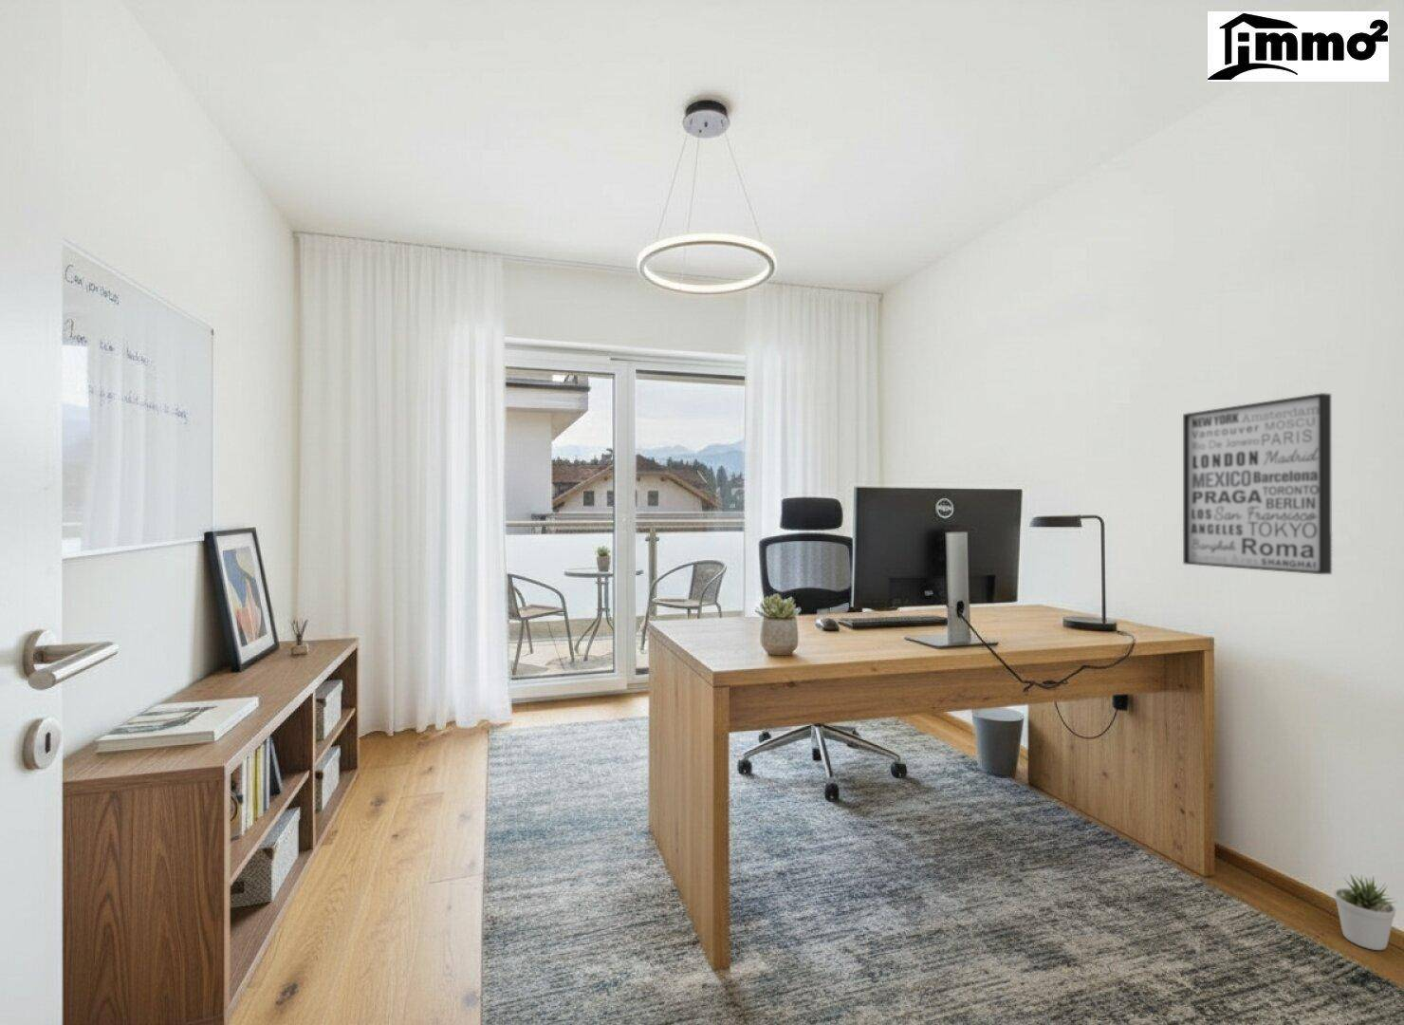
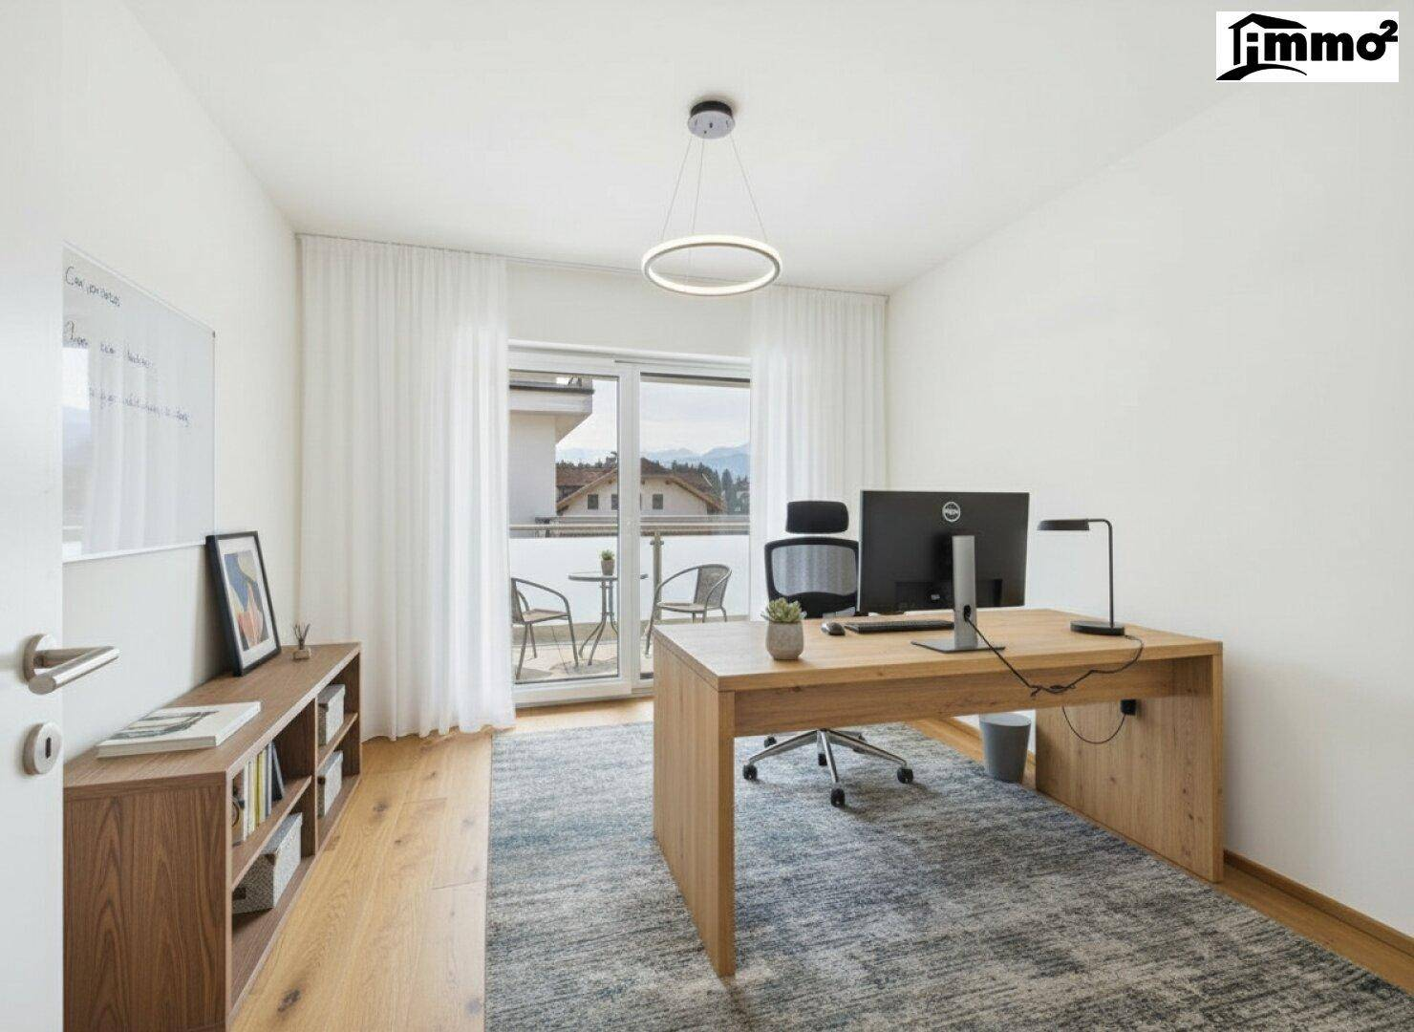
- wall art [1182,391,1333,575]
- potted plant [1333,873,1397,951]
